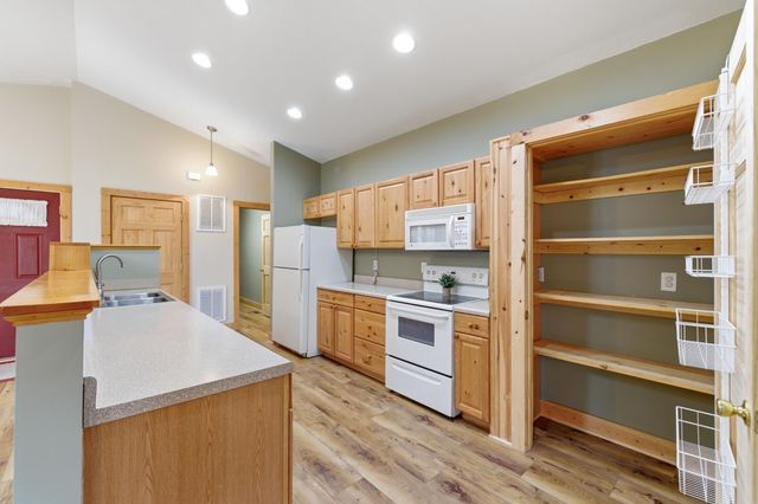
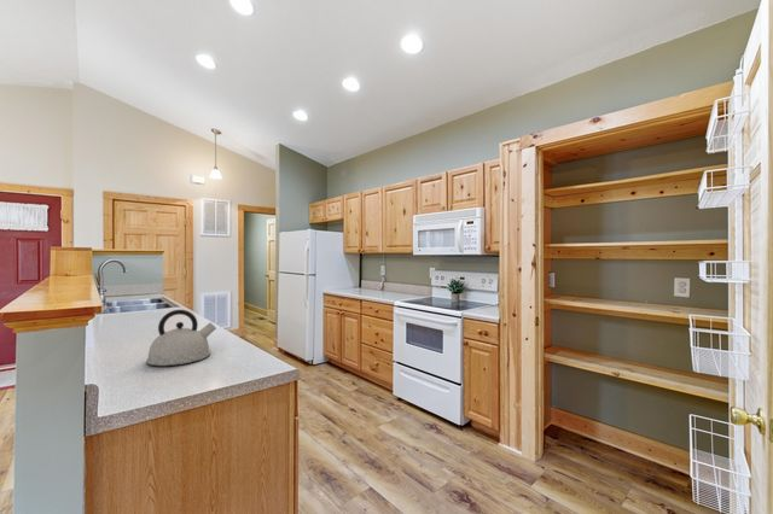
+ kettle [145,309,217,367]
